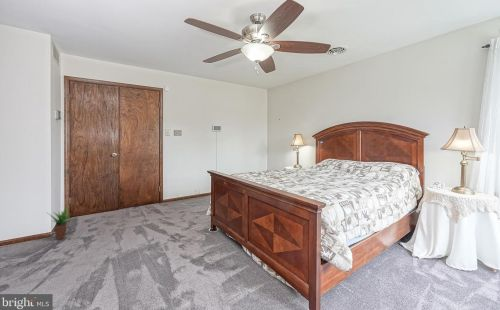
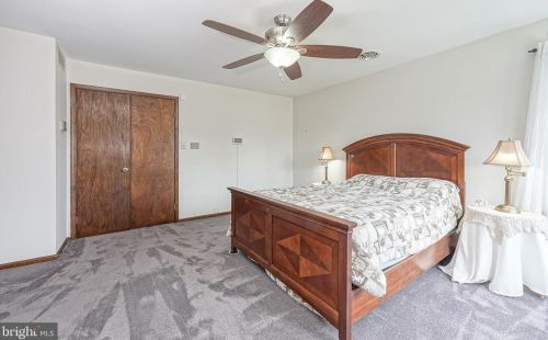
- potted plant [45,205,79,241]
